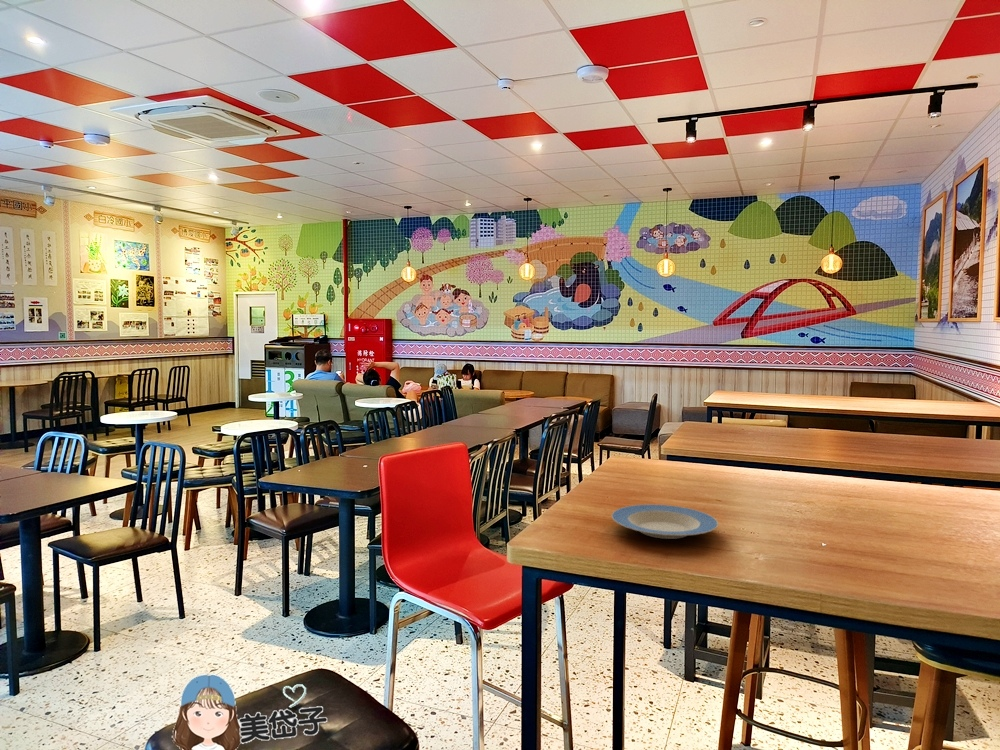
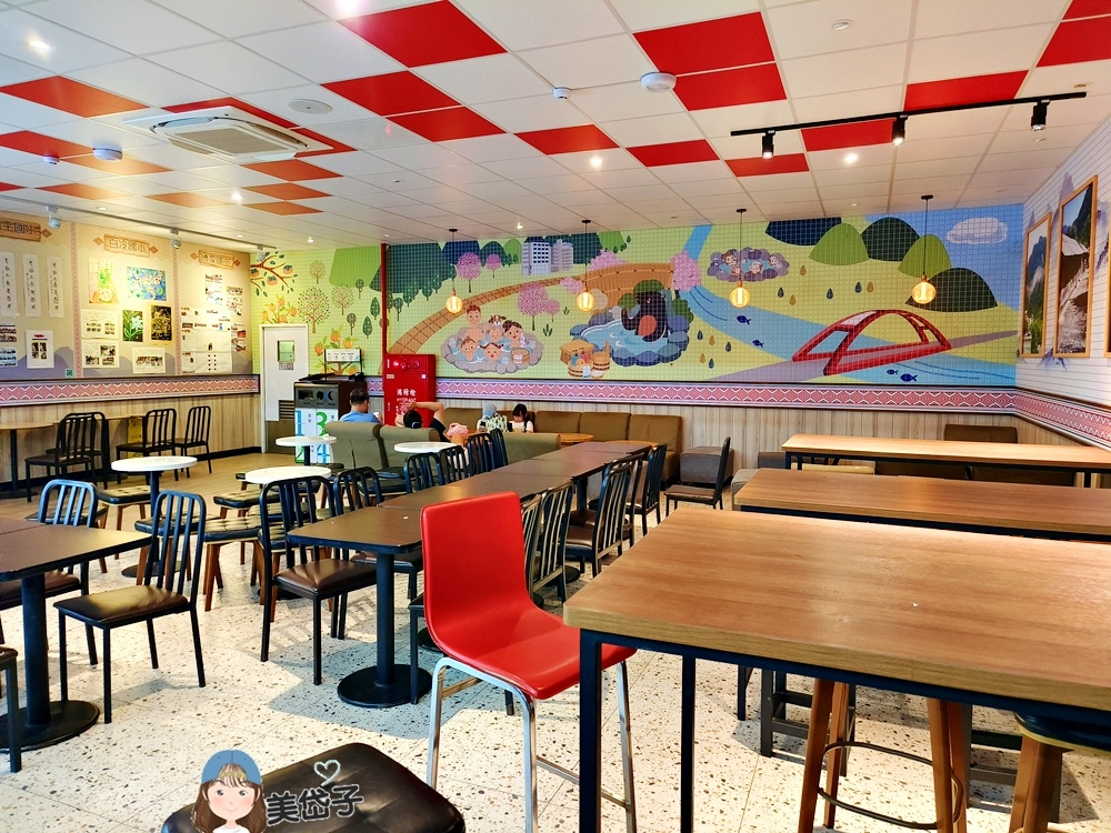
- plate [611,503,719,540]
